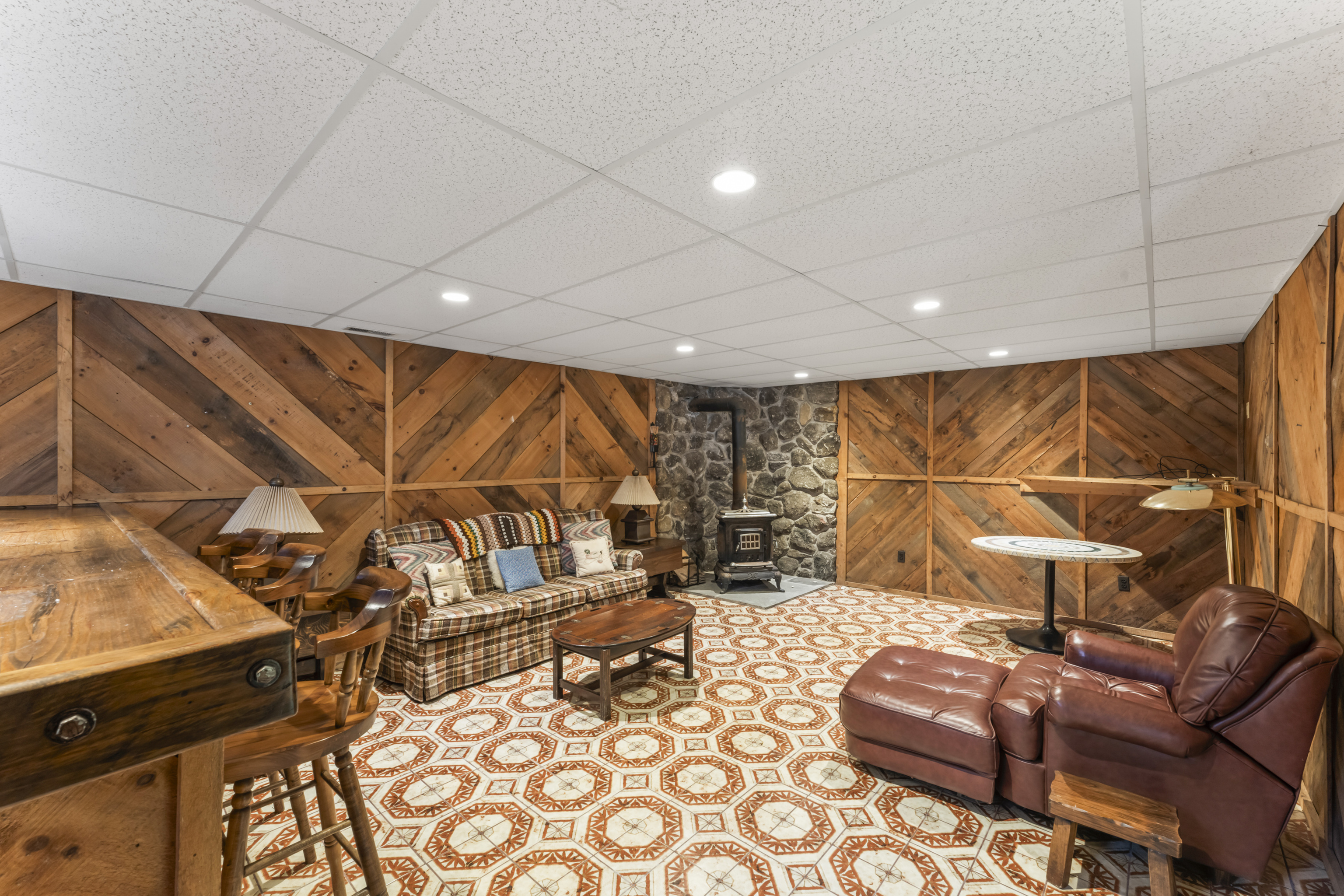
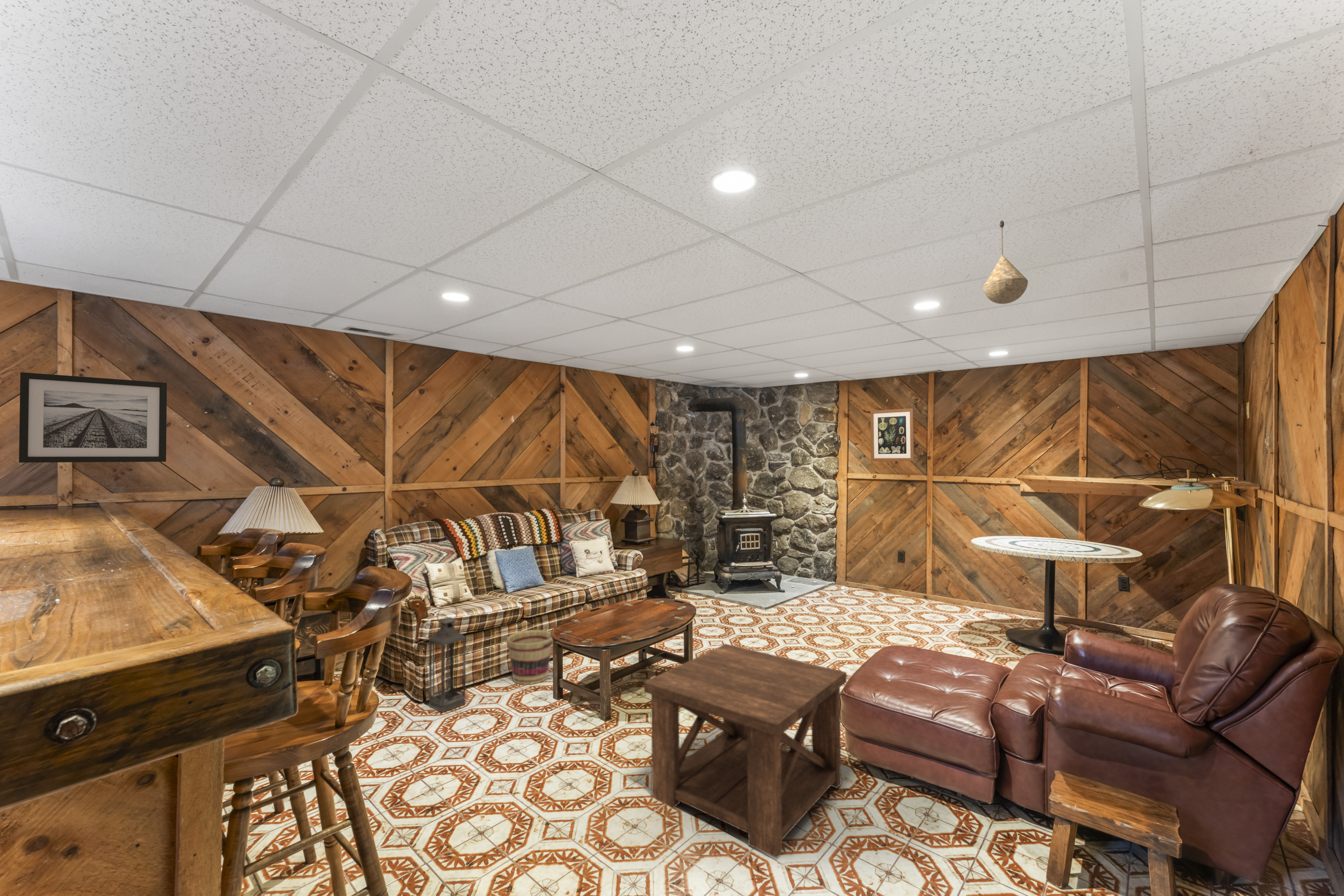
+ pendant light [983,220,1029,304]
+ wall art [870,408,914,462]
+ wall art [18,372,167,463]
+ lantern [429,603,466,713]
+ basket [507,630,553,685]
+ side table [644,644,847,858]
